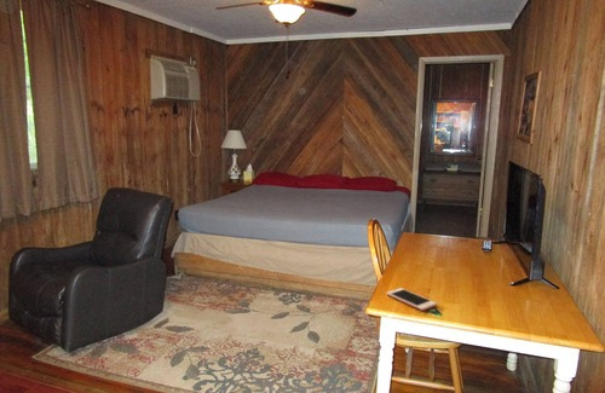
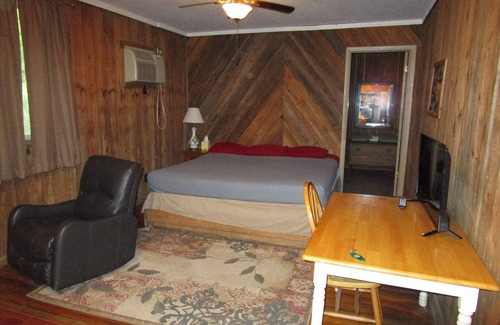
- cell phone [385,287,438,312]
